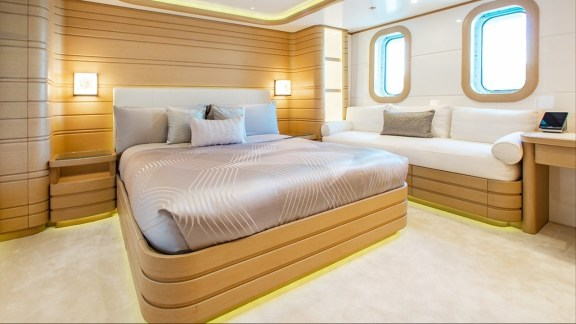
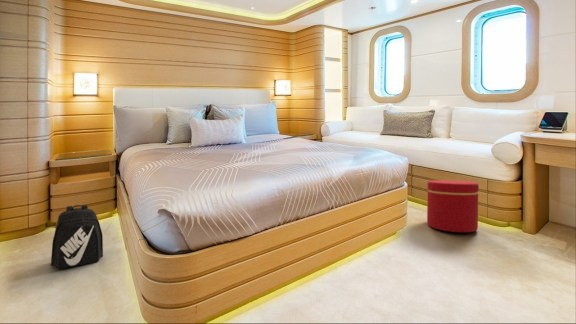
+ ottoman [426,179,480,233]
+ backpack [50,204,104,270]
